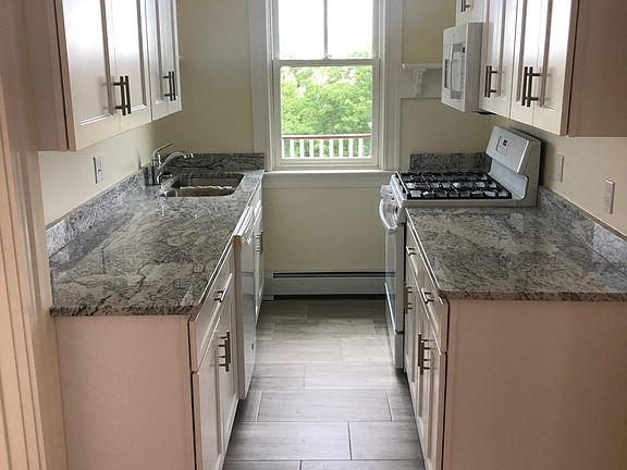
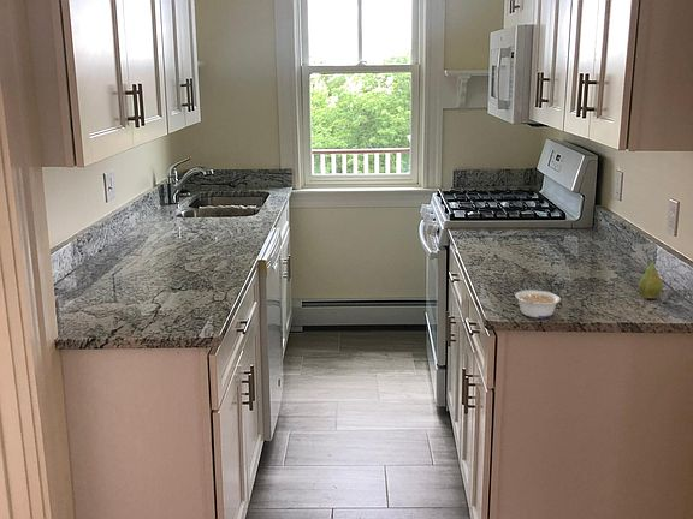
+ fruit [638,256,664,299]
+ legume [514,290,562,320]
